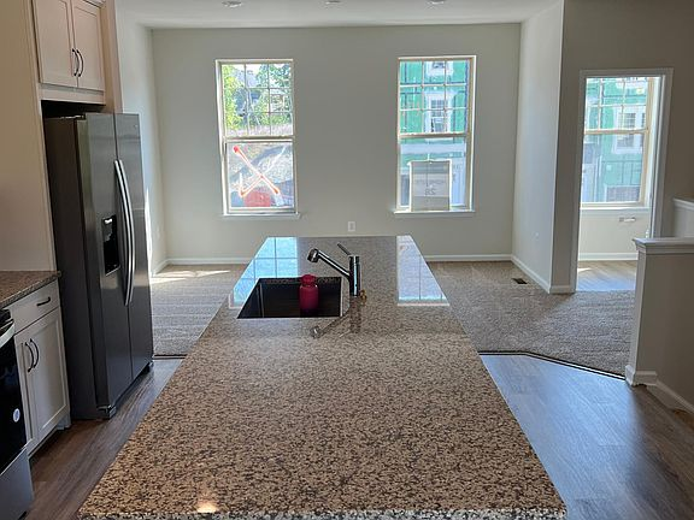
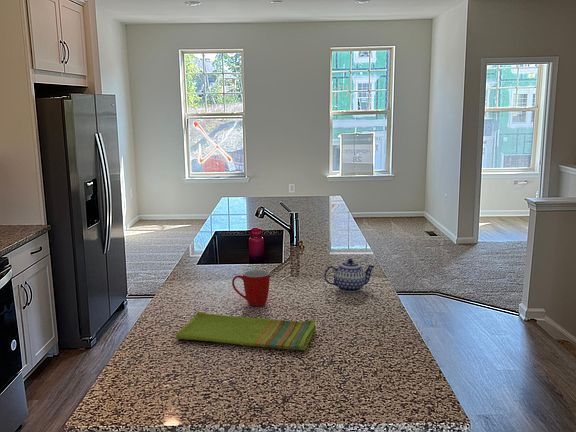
+ dish towel [175,311,317,351]
+ teapot [323,258,376,293]
+ mug [231,269,271,307]
